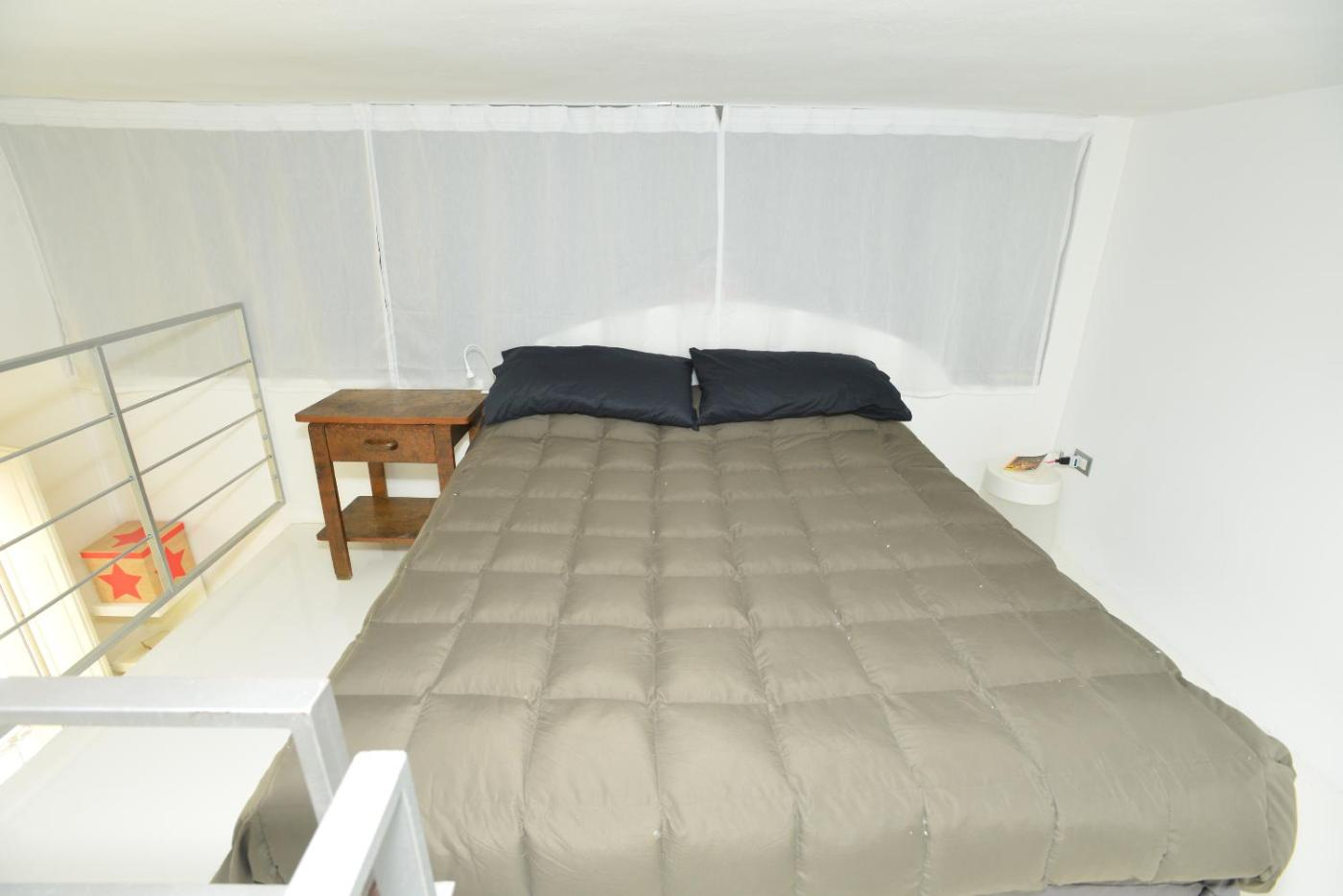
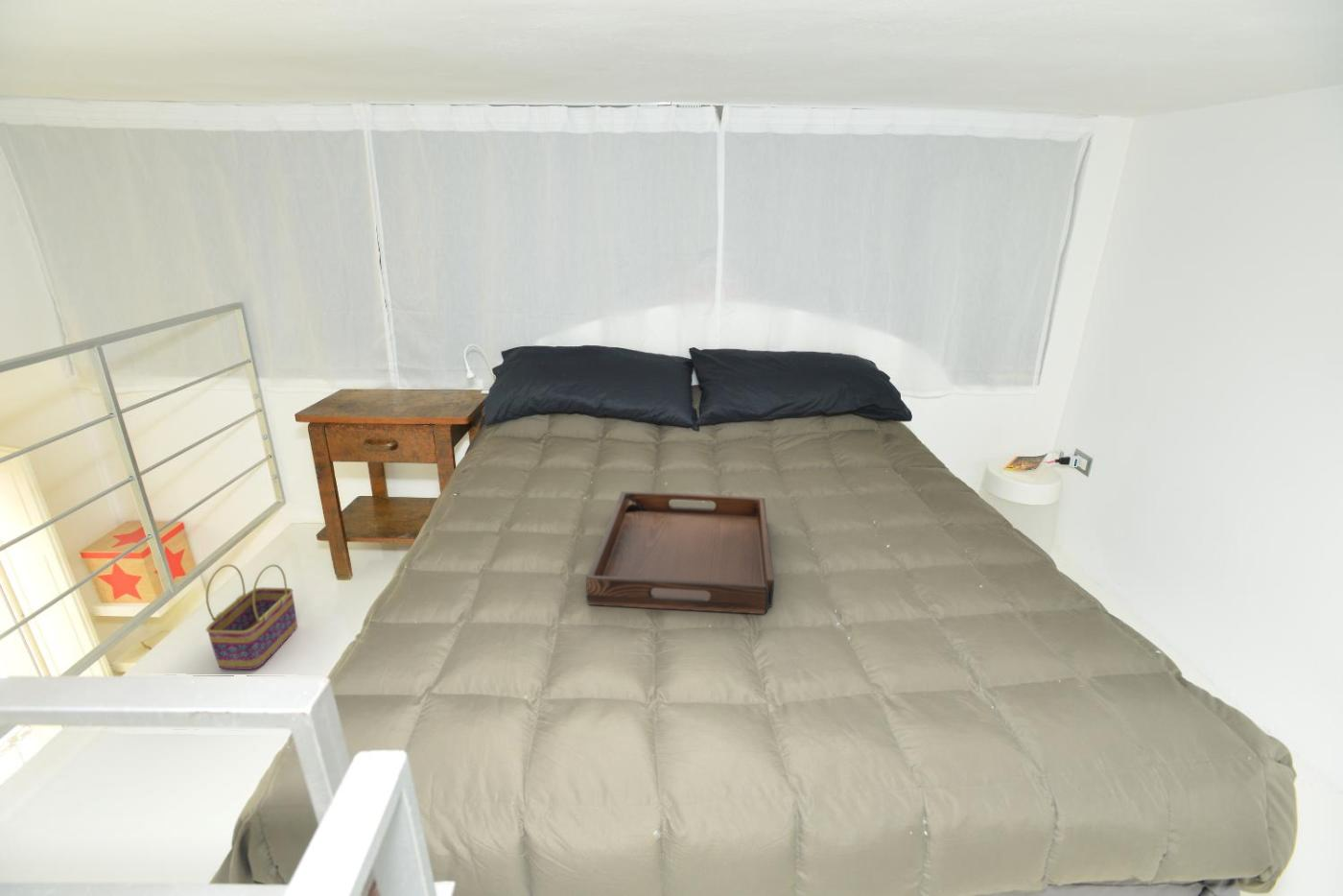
+ serving tray [585,490,775,615]
+ basket [205,563,298,671]
